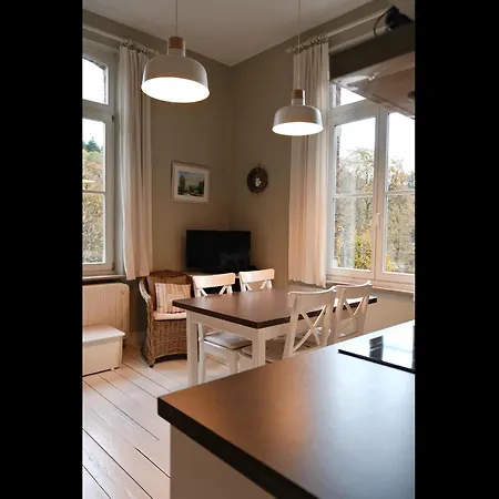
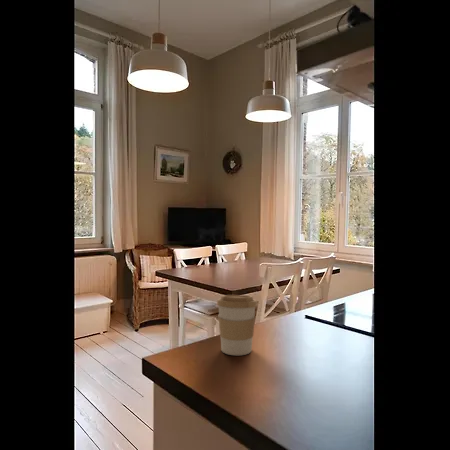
+ coffee cup [216,294,258,356]
